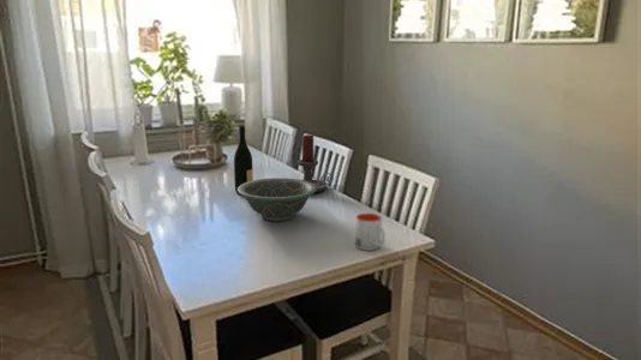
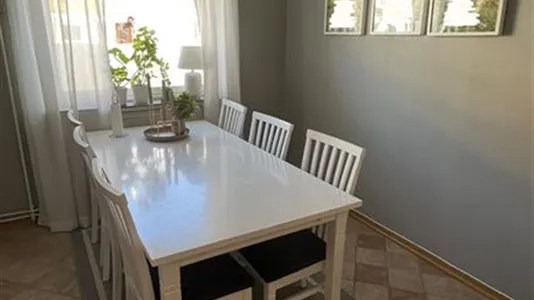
- mug [354,212,387,252]
- wine bottle [233,124,254,196]
- decorative bowl [238,176,317,222]
- candle holder [296,133,335,193]
